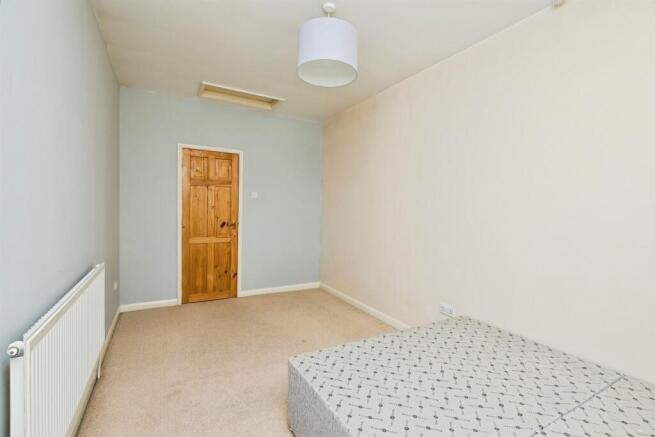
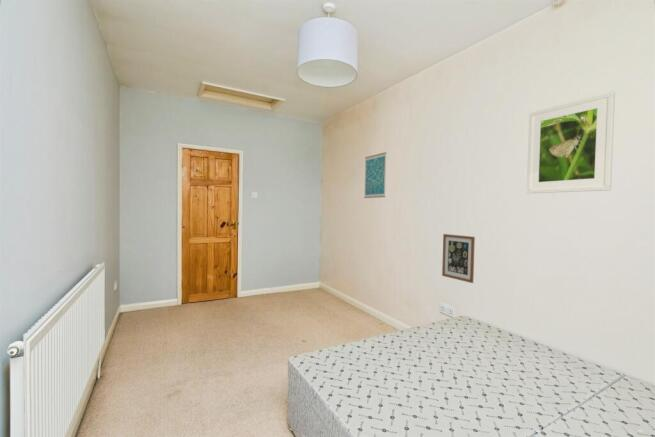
+ wall art [363,151,387,199]
+ wall art [441,233,476,284]
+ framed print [526,91,616,195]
